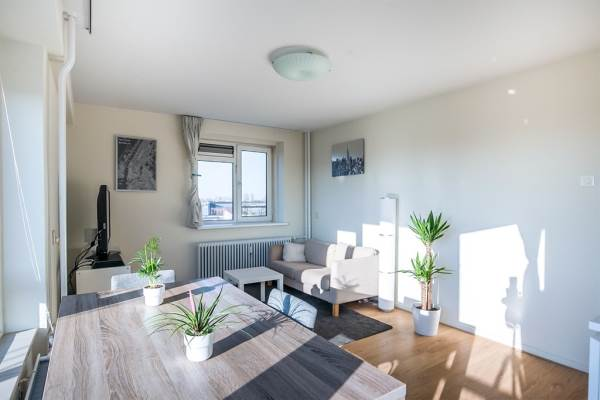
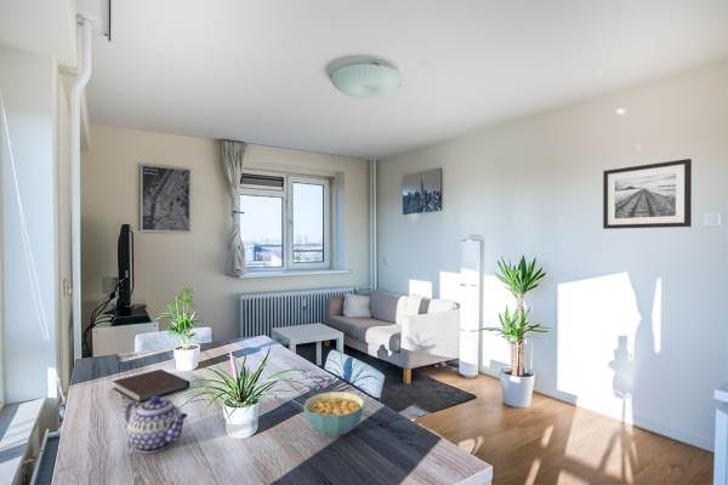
+ wall art [602,158,693,230]
+ teapot [124,396,189,455]
+ cereal bowl [302,390,365,438]
+ notebook [112,369,190,404]
